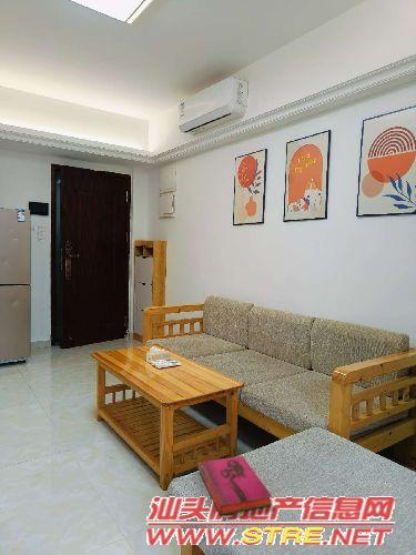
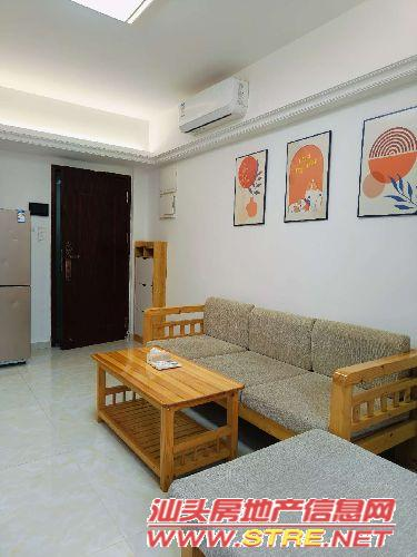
- hardback book [197,455,273,516]
